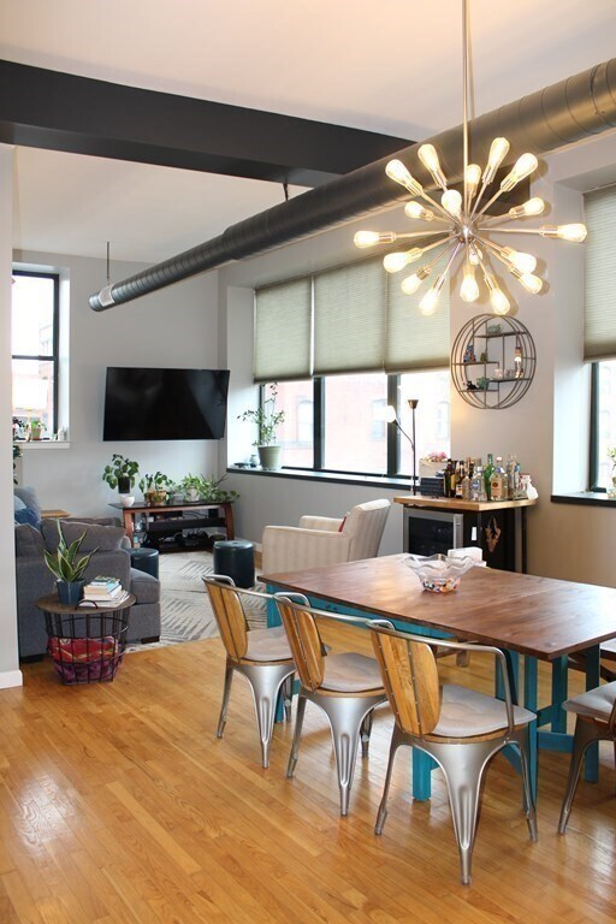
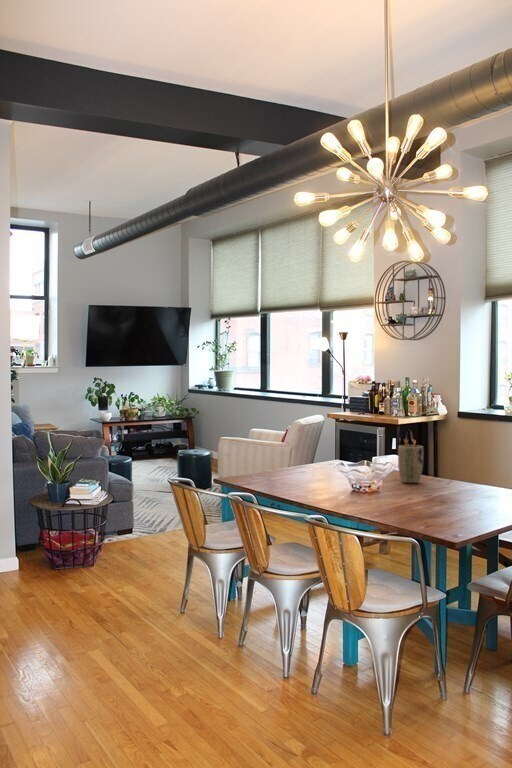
+ plant pot [397,444,424,484]
